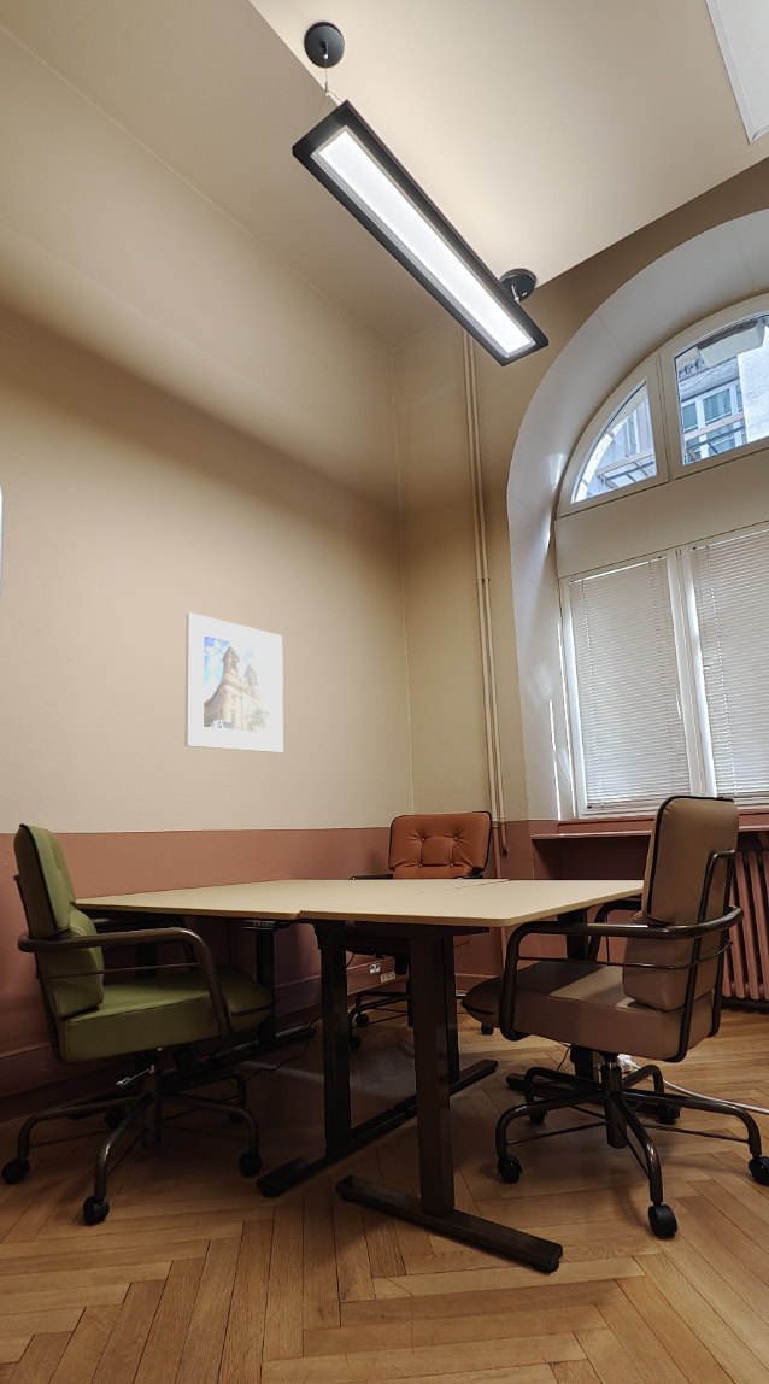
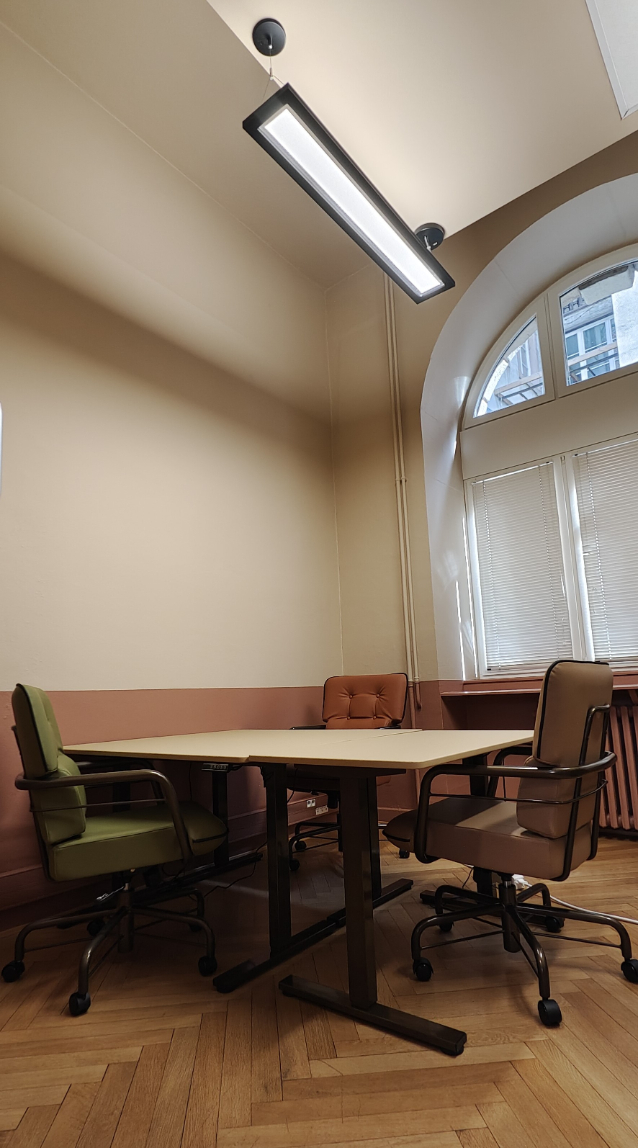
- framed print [184,611,284,753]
